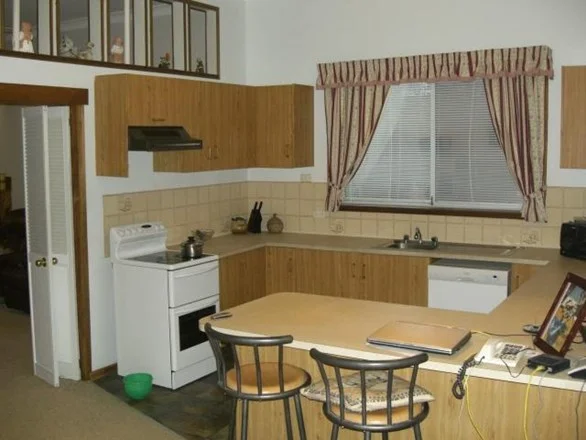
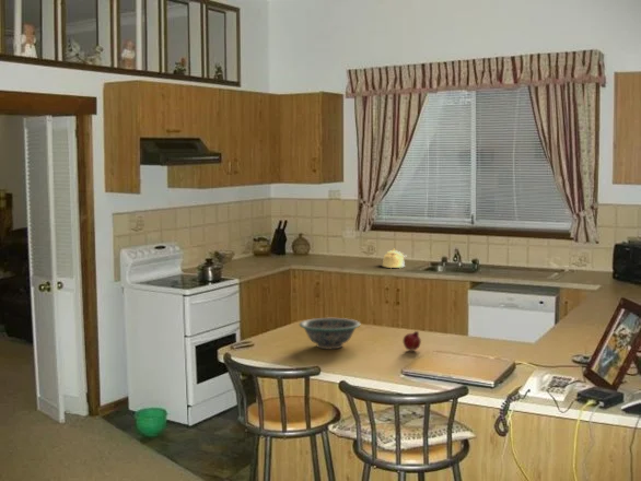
+ kettle [382,248,408,269]
+ fruit [401,330,422,352]
+ decorative bowl [299,317,361,350]
